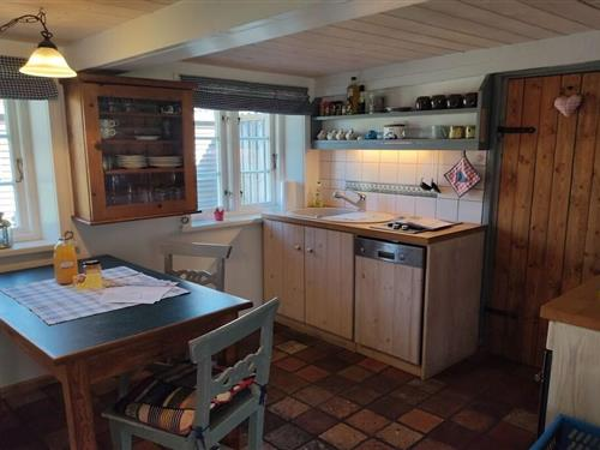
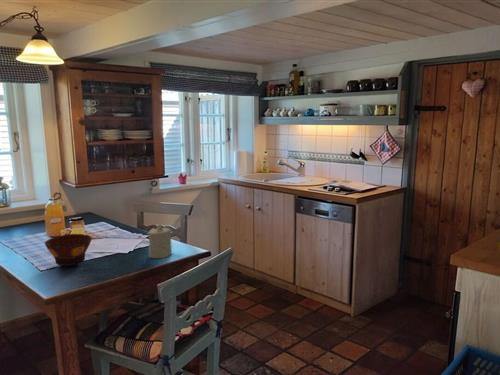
+ candle [148,225,173,259]
+ bowl [44,233,93,267]
